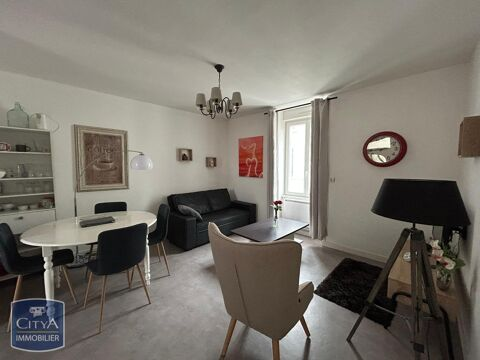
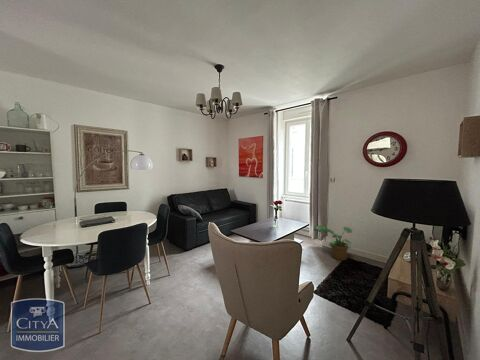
+ potted plant [313,225,354,261]
